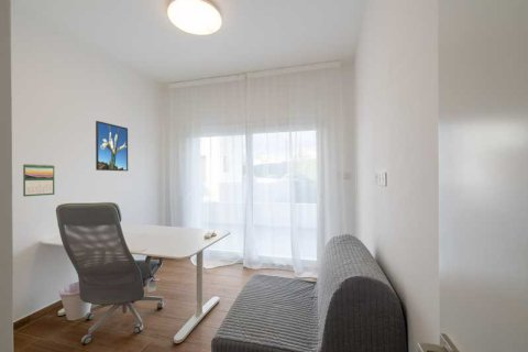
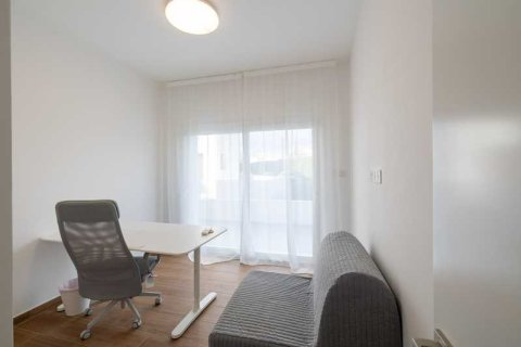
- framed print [95,120,129,172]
- calendar [22,163,55,198]
